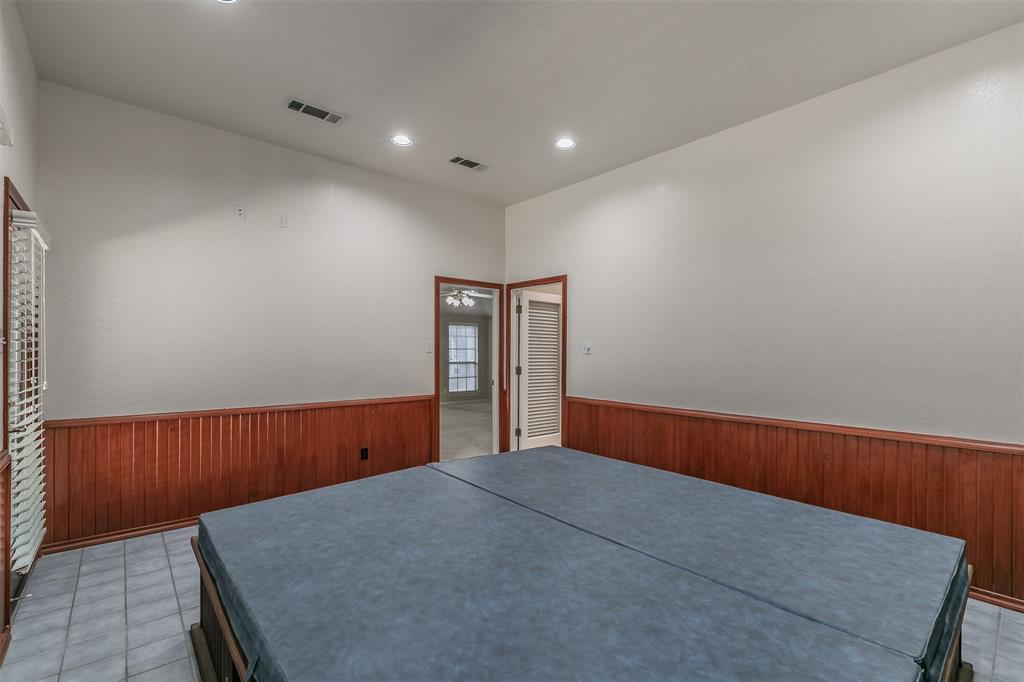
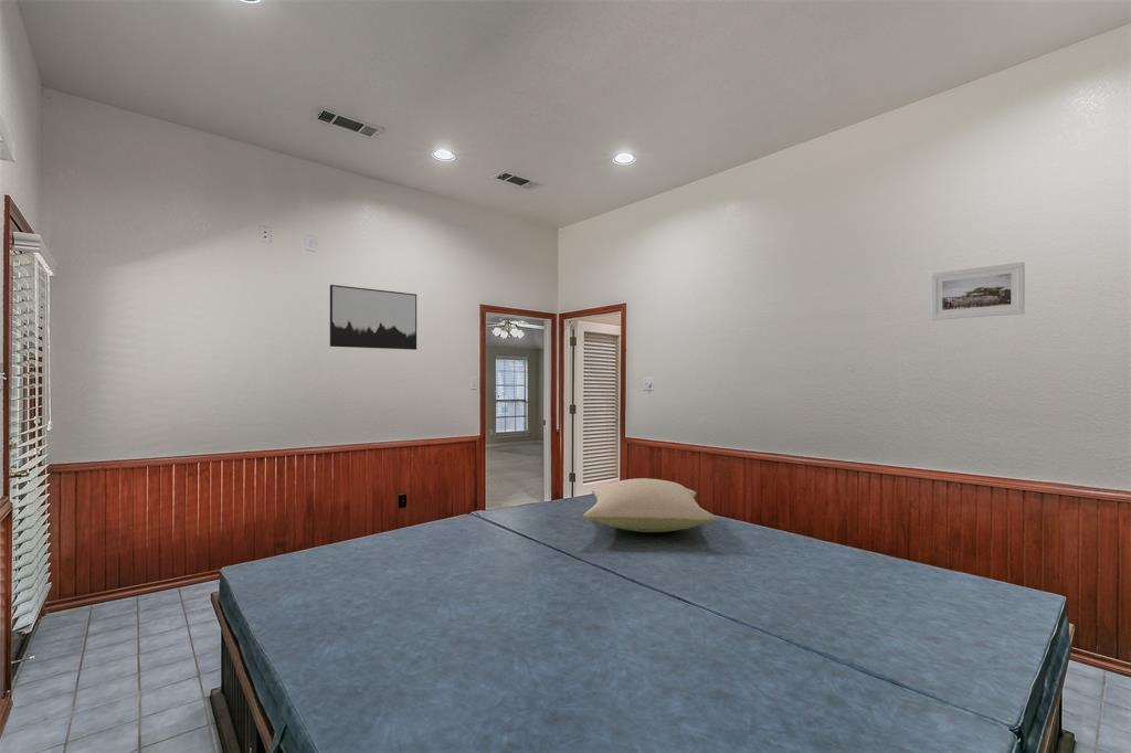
+ wall art [329,284,417,351]
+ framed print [930,261,1026,321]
+ pillow [582,477,717,533]
